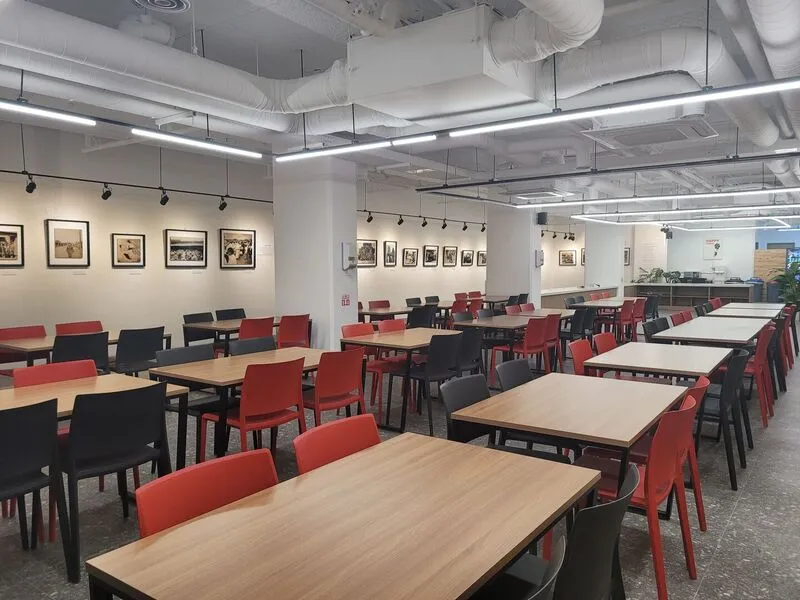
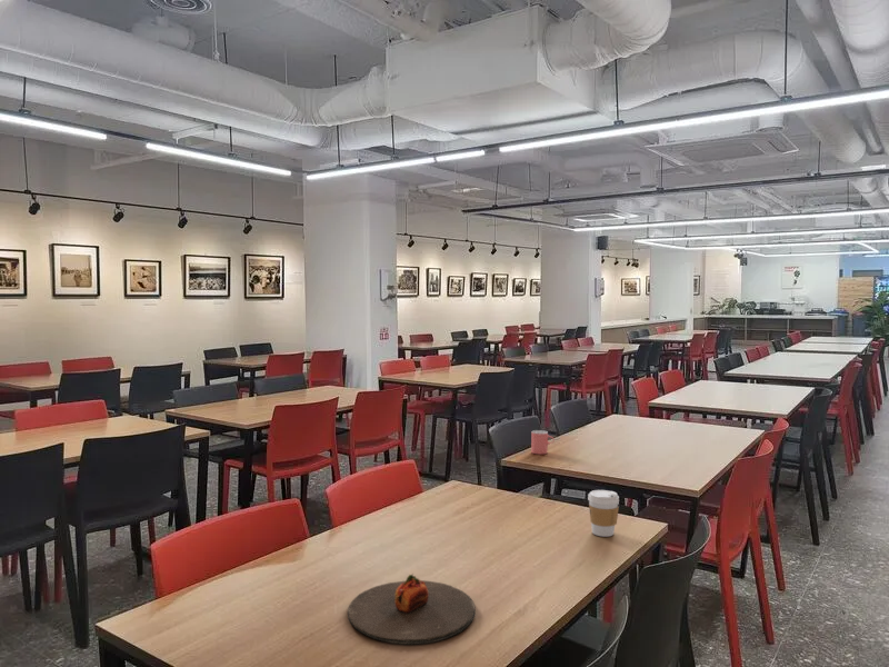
+ plate [347,574,477,646]
+ cup [530,429,556,456]
+ coffee cup [587,489,620,538]
